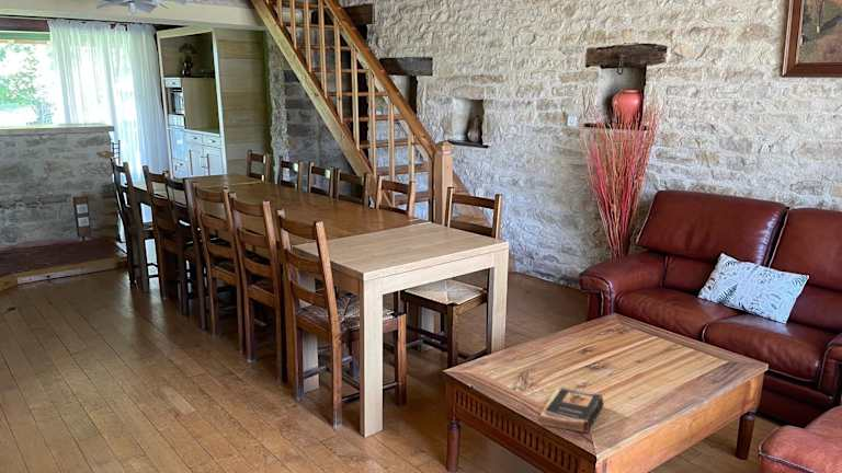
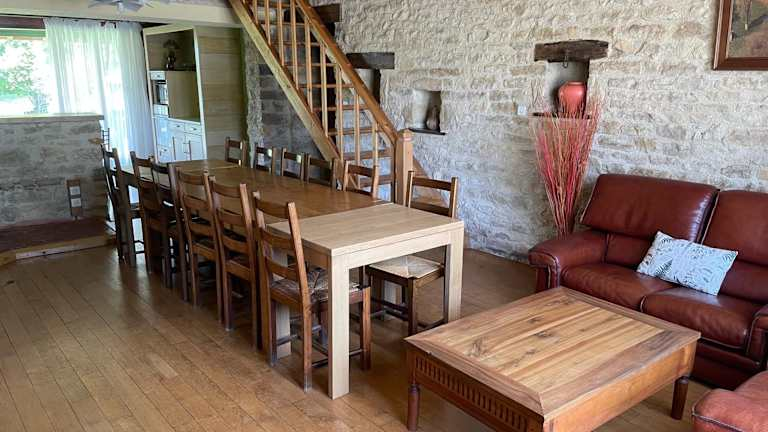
- book [539,387,605,434]
